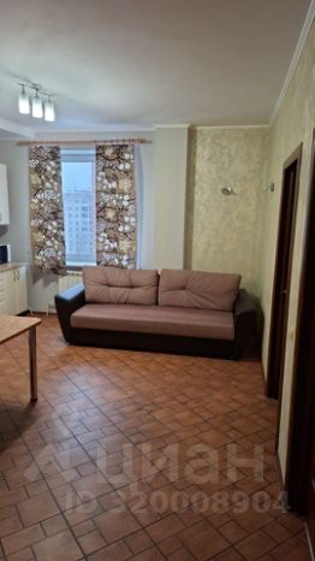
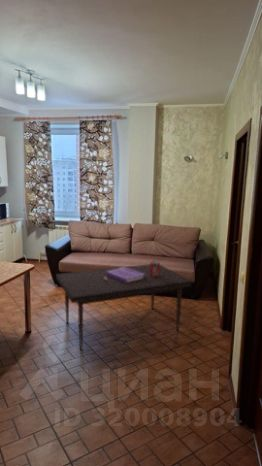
+ coffee table [55,260,192,351]
